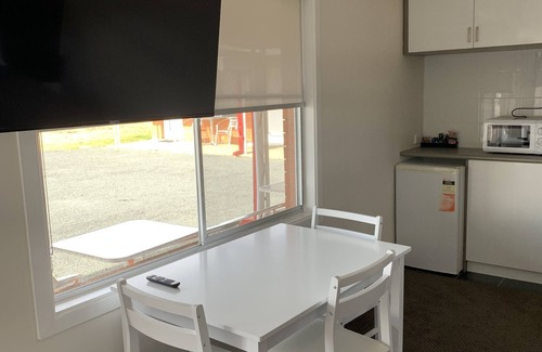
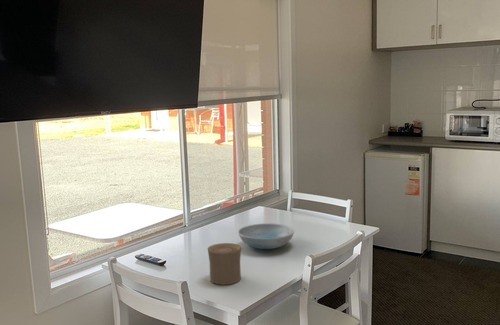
+ dish [237,222,295,250]
+ cup [207,242,242,285]
